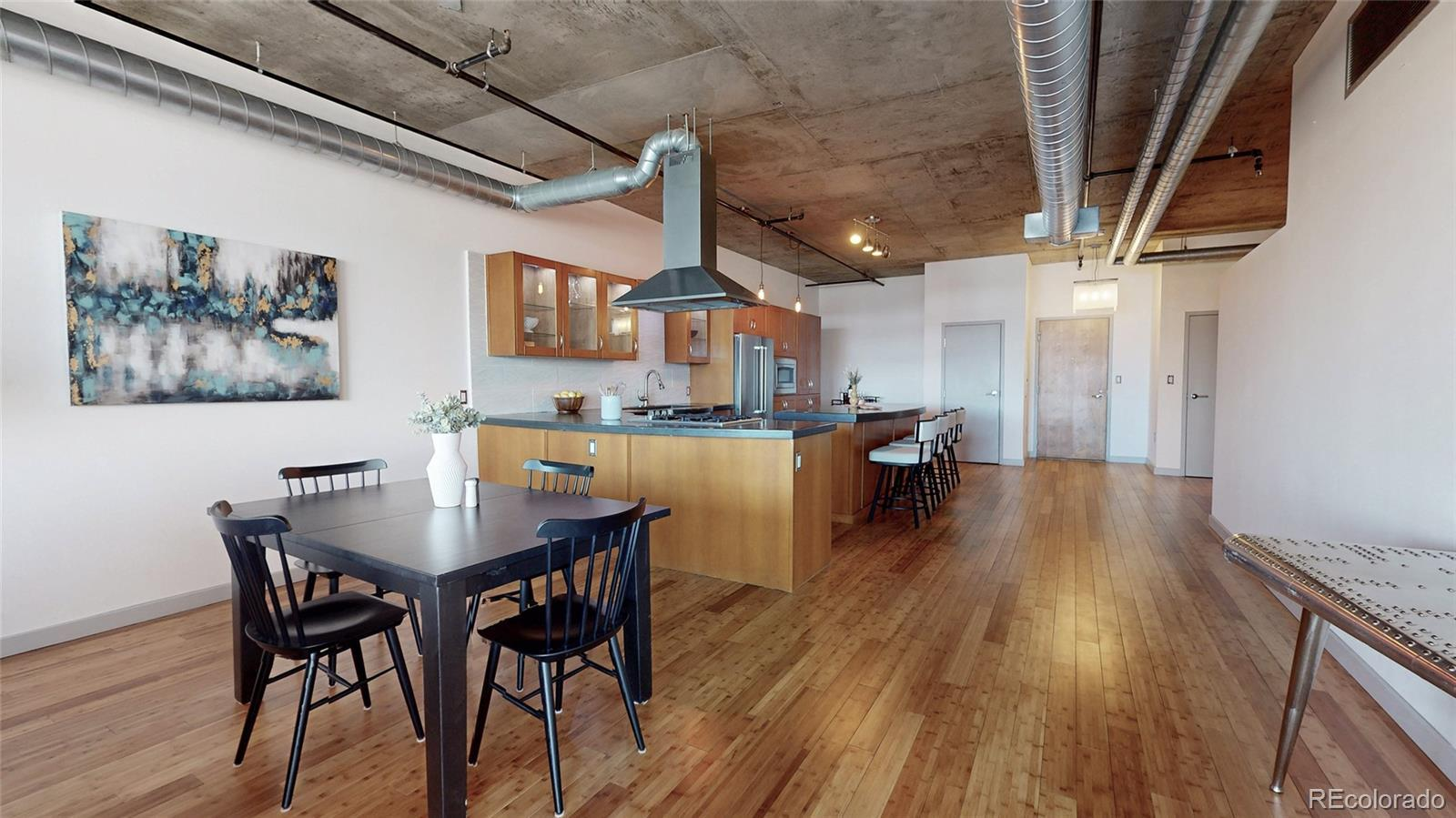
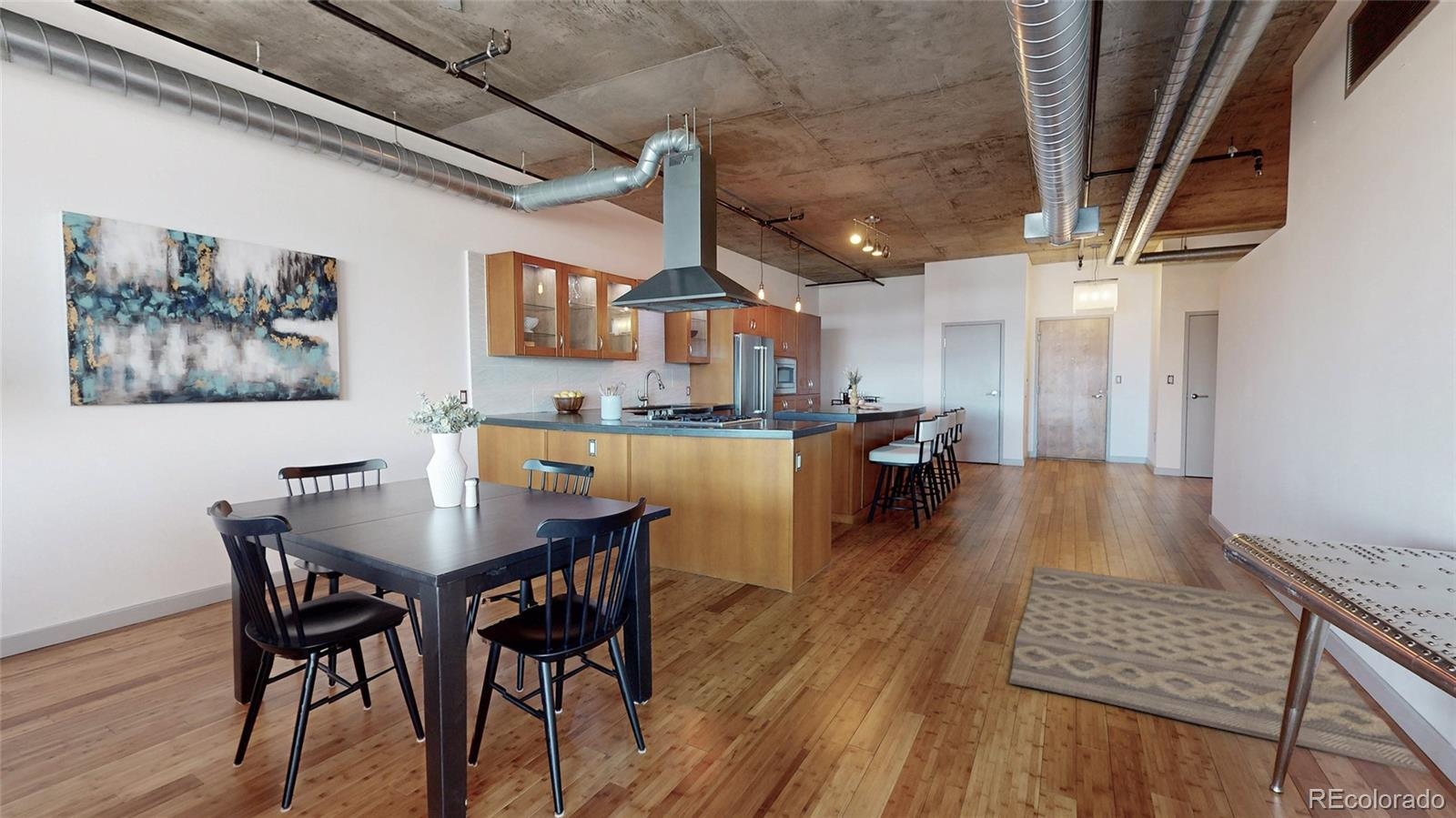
+ rug [1008,565,1432,775]
